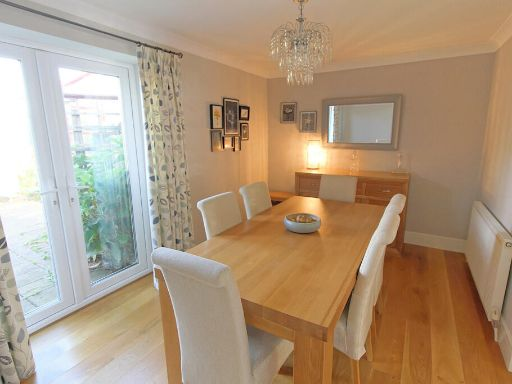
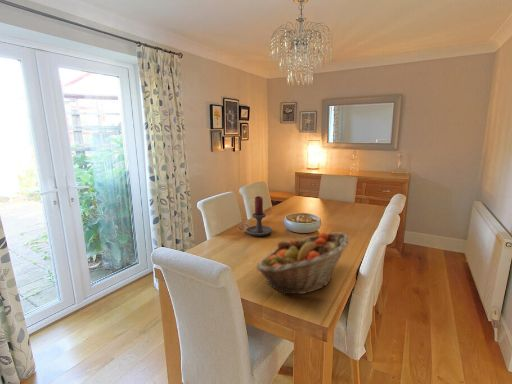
+ fruit basket [255,231,350,295]
+ candle holder [238,195,273,237]
